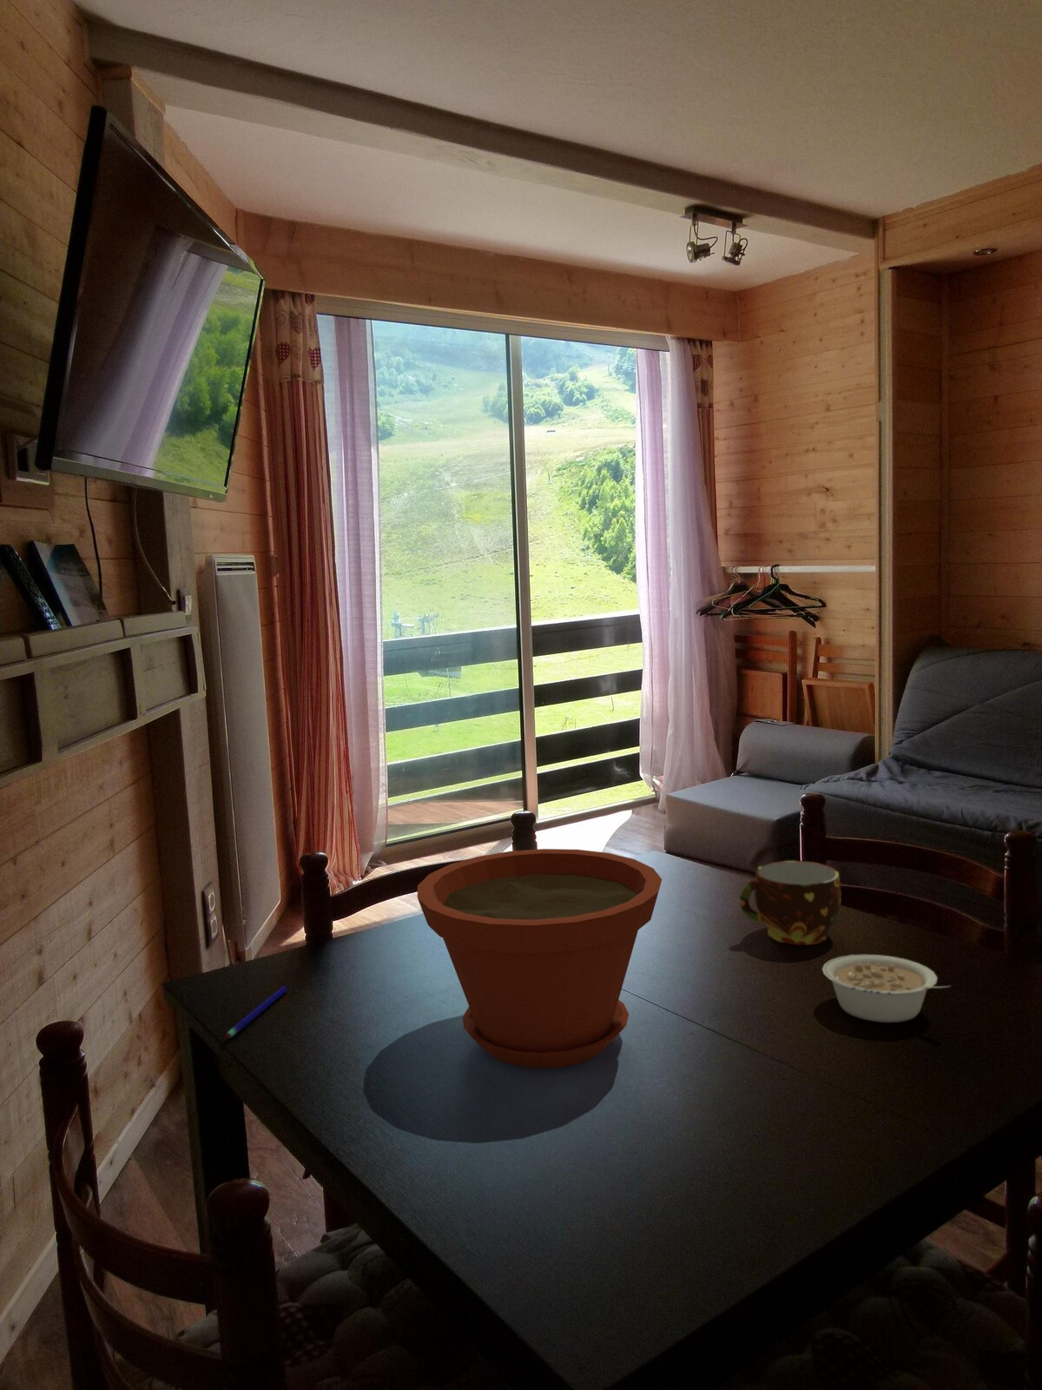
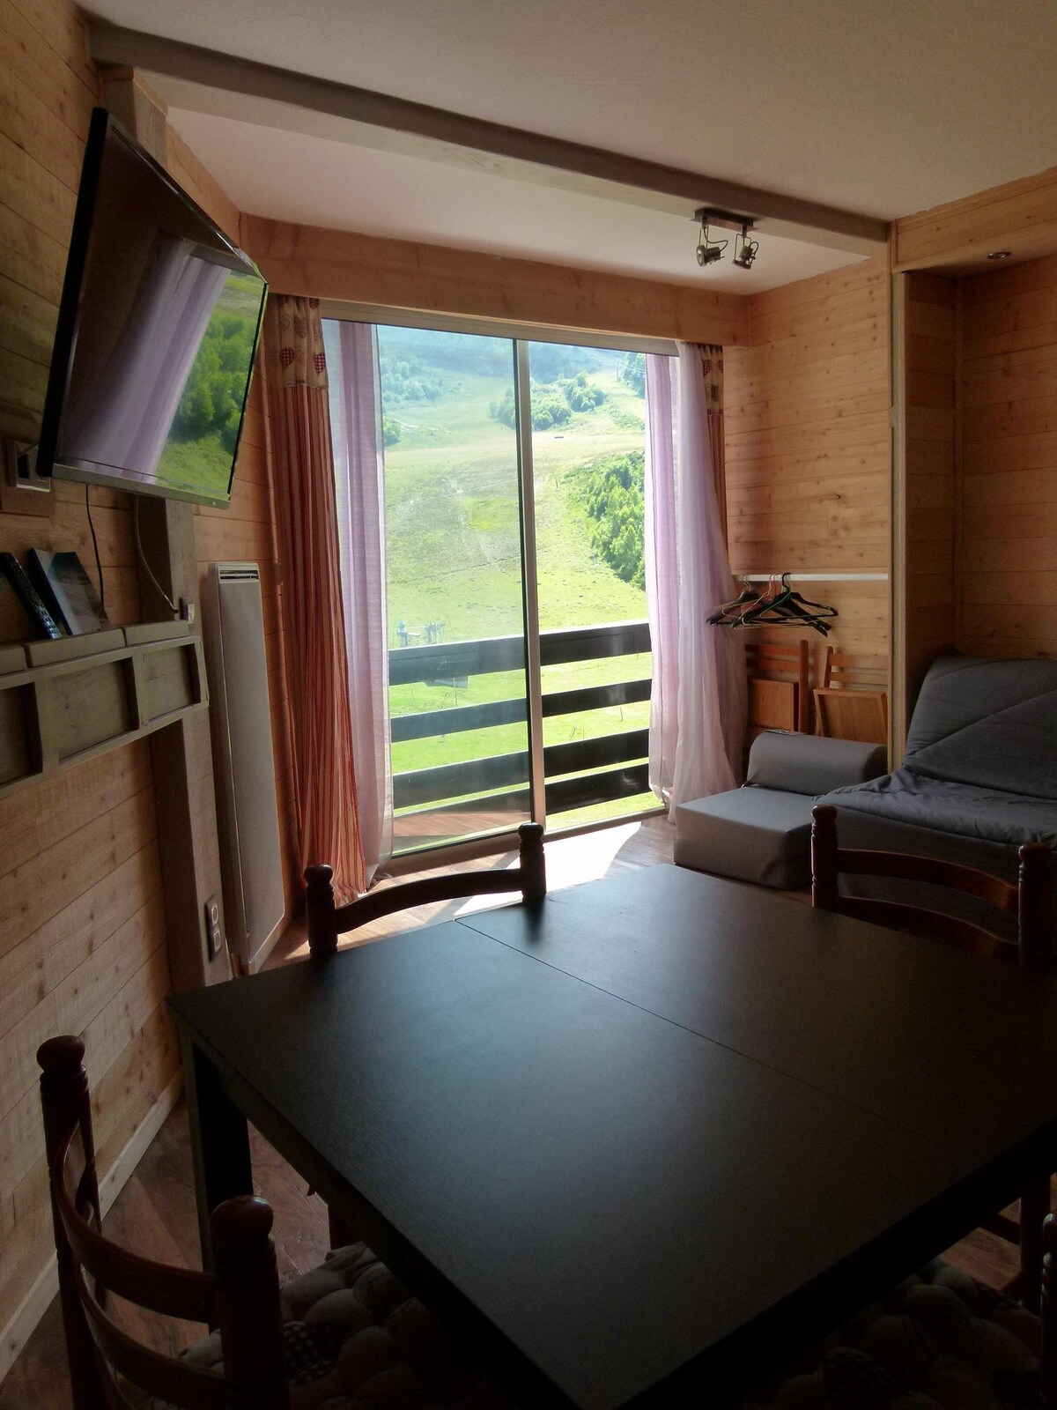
- cup [739,860,843,946]
- plant pot [417,848,662,1069]
- pen [224,985,288,1040]
- legume [821,954,951,1023]
